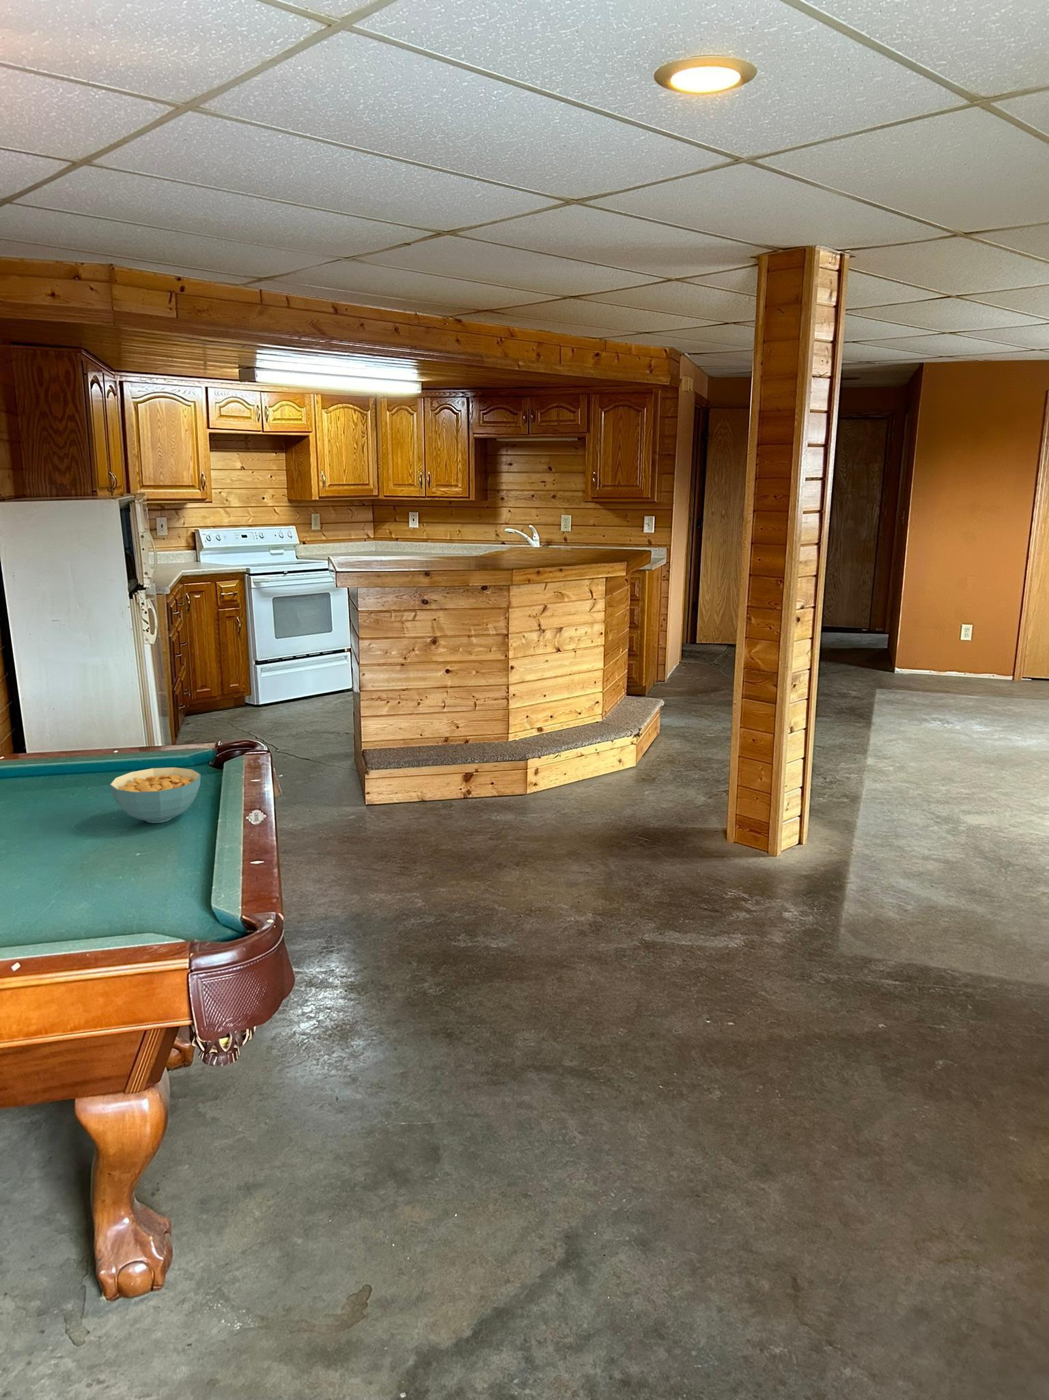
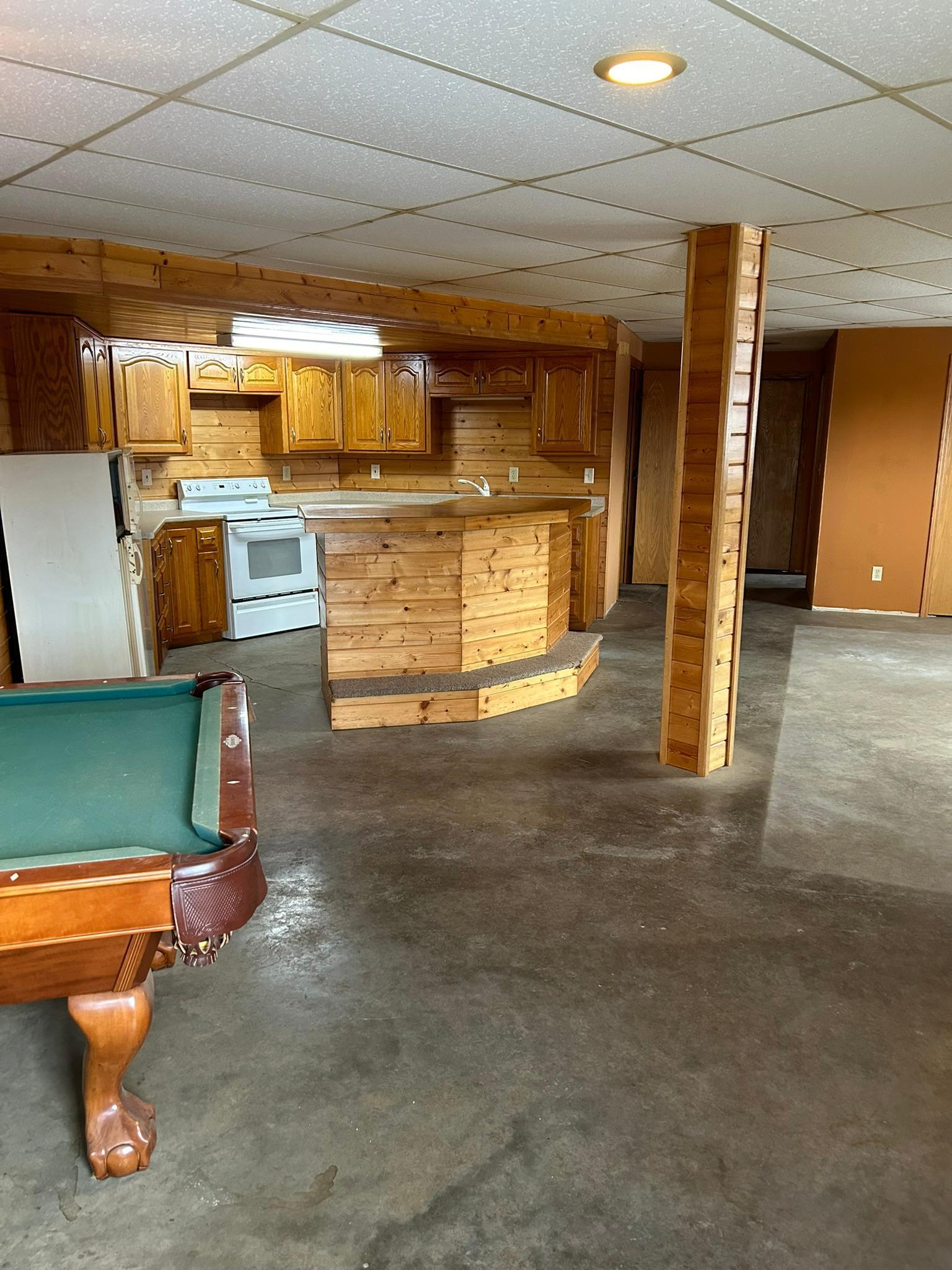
- cereal bowl [109,766,202,823]
